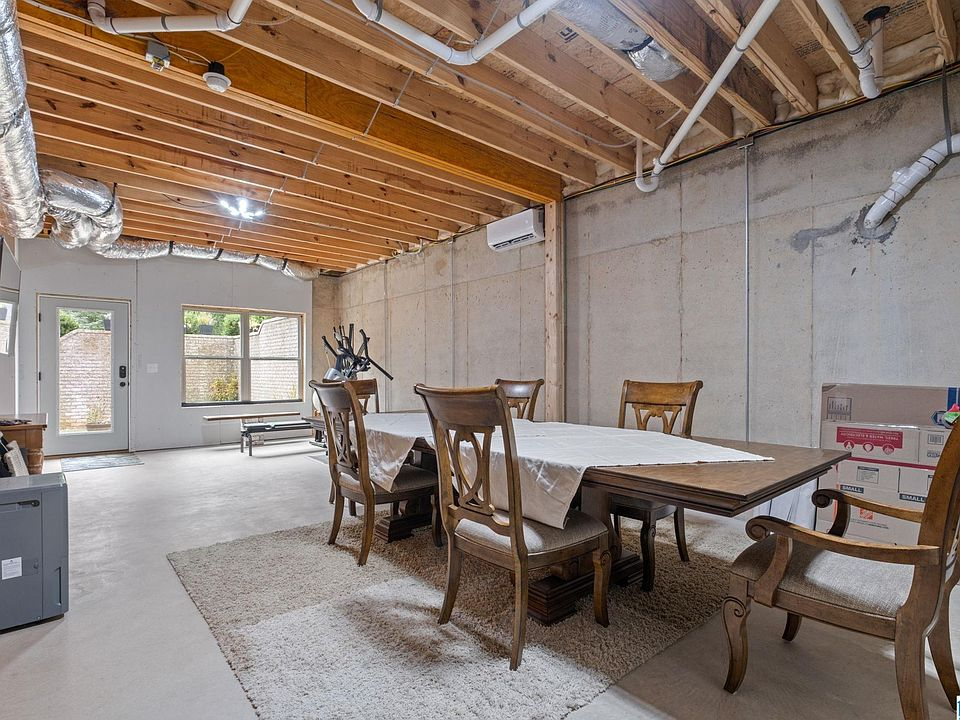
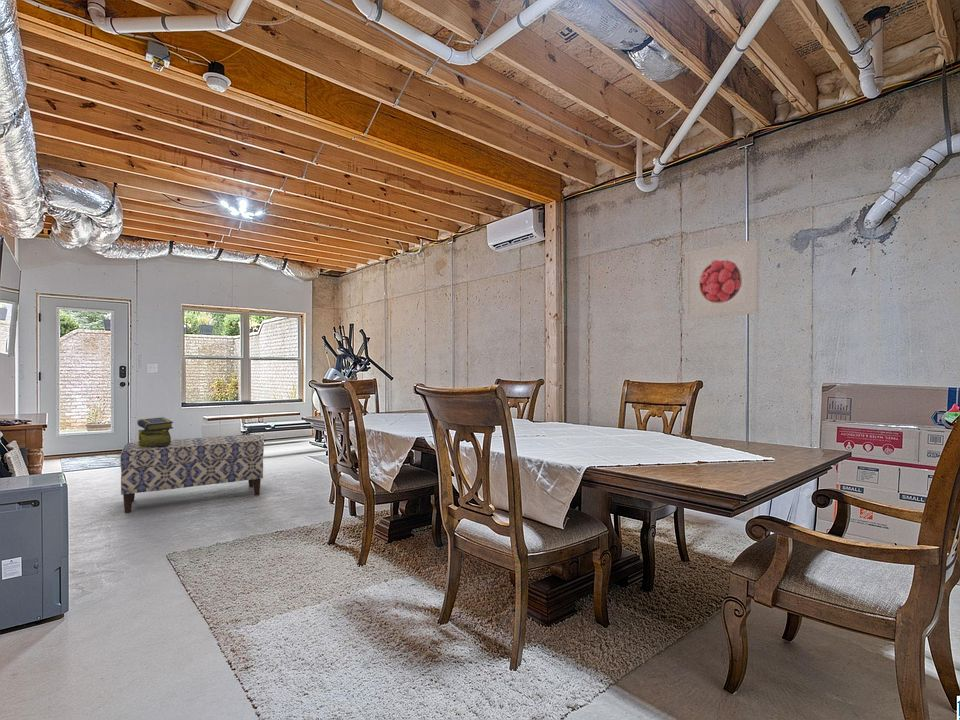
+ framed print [684,238,759,320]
+ bench [119,433,265,514]
+ stack of books [136,416,174,448]
